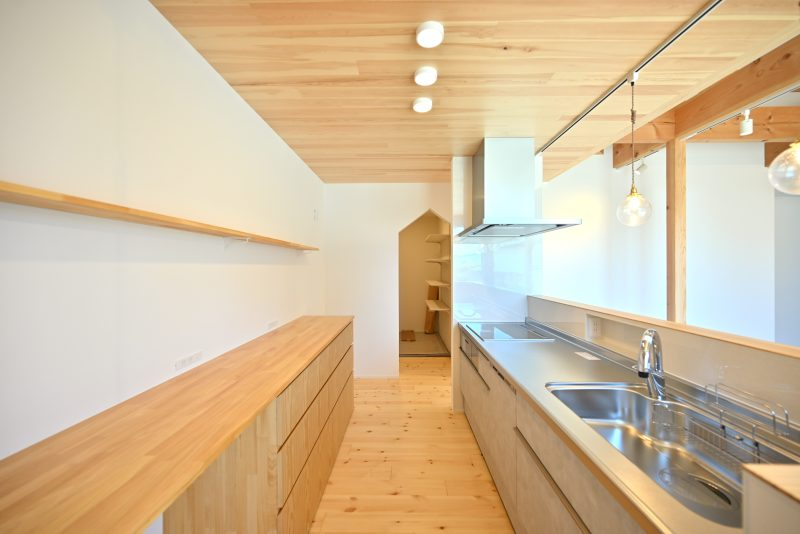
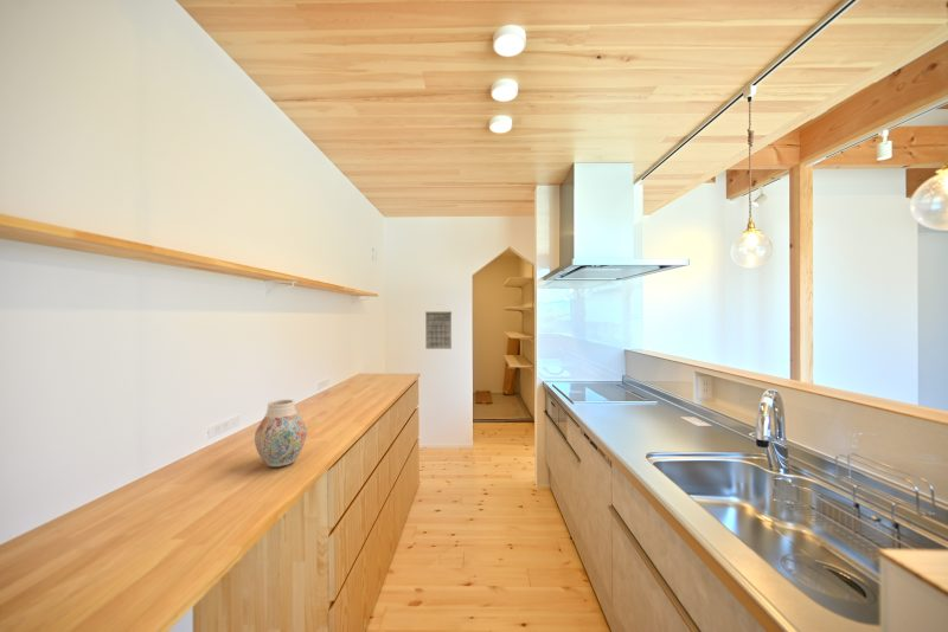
+ calendar [424,302,453,350]
+ vase [254,399,308,467]
